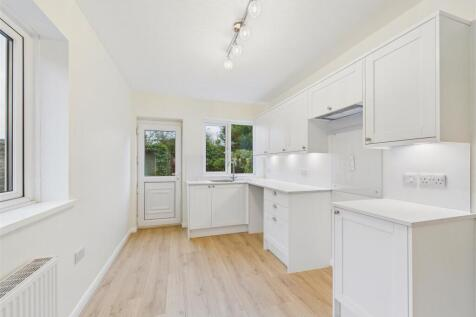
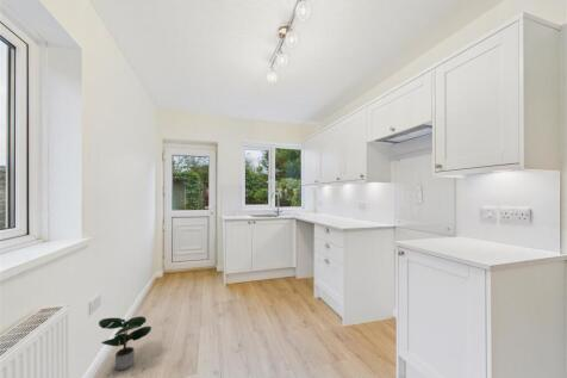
+ potted plant [98,316,152,371]
